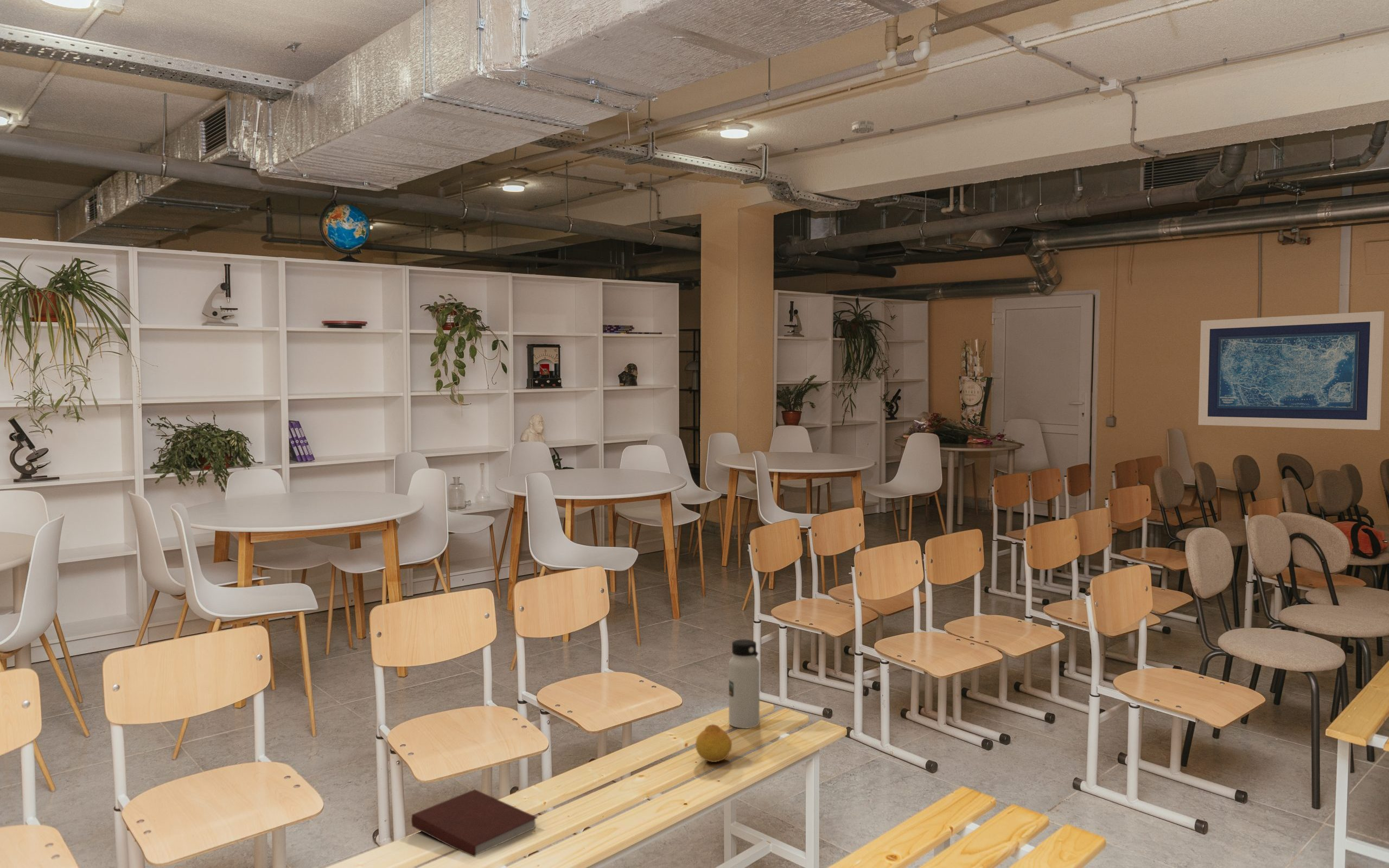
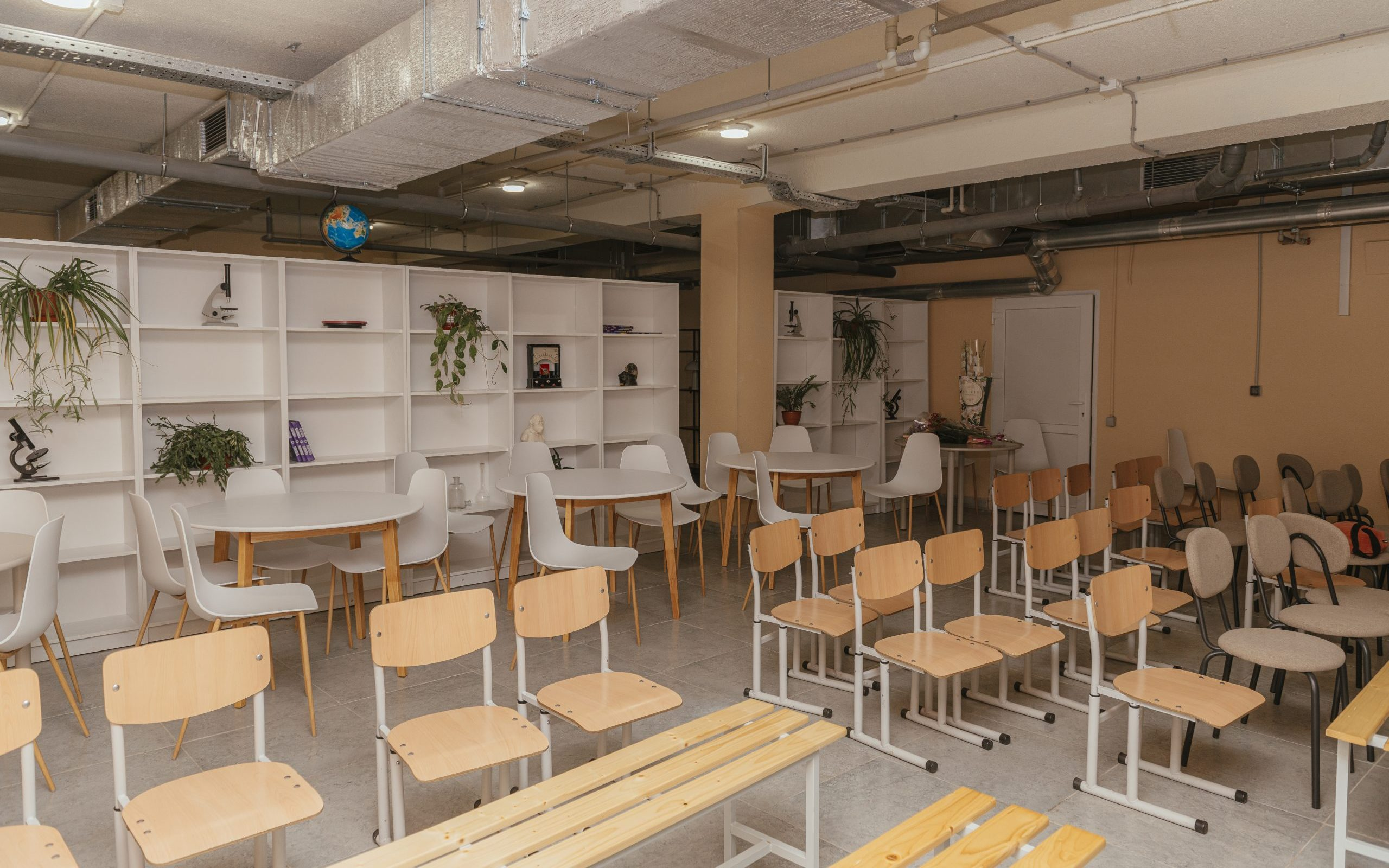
- notebook [411,789,538,858]
- water bottle [728,639,760,729]
- wall art [1198,311,1385,431]
- smoke detector [851,119,875,134]
- fruit [695,724,732,763]
